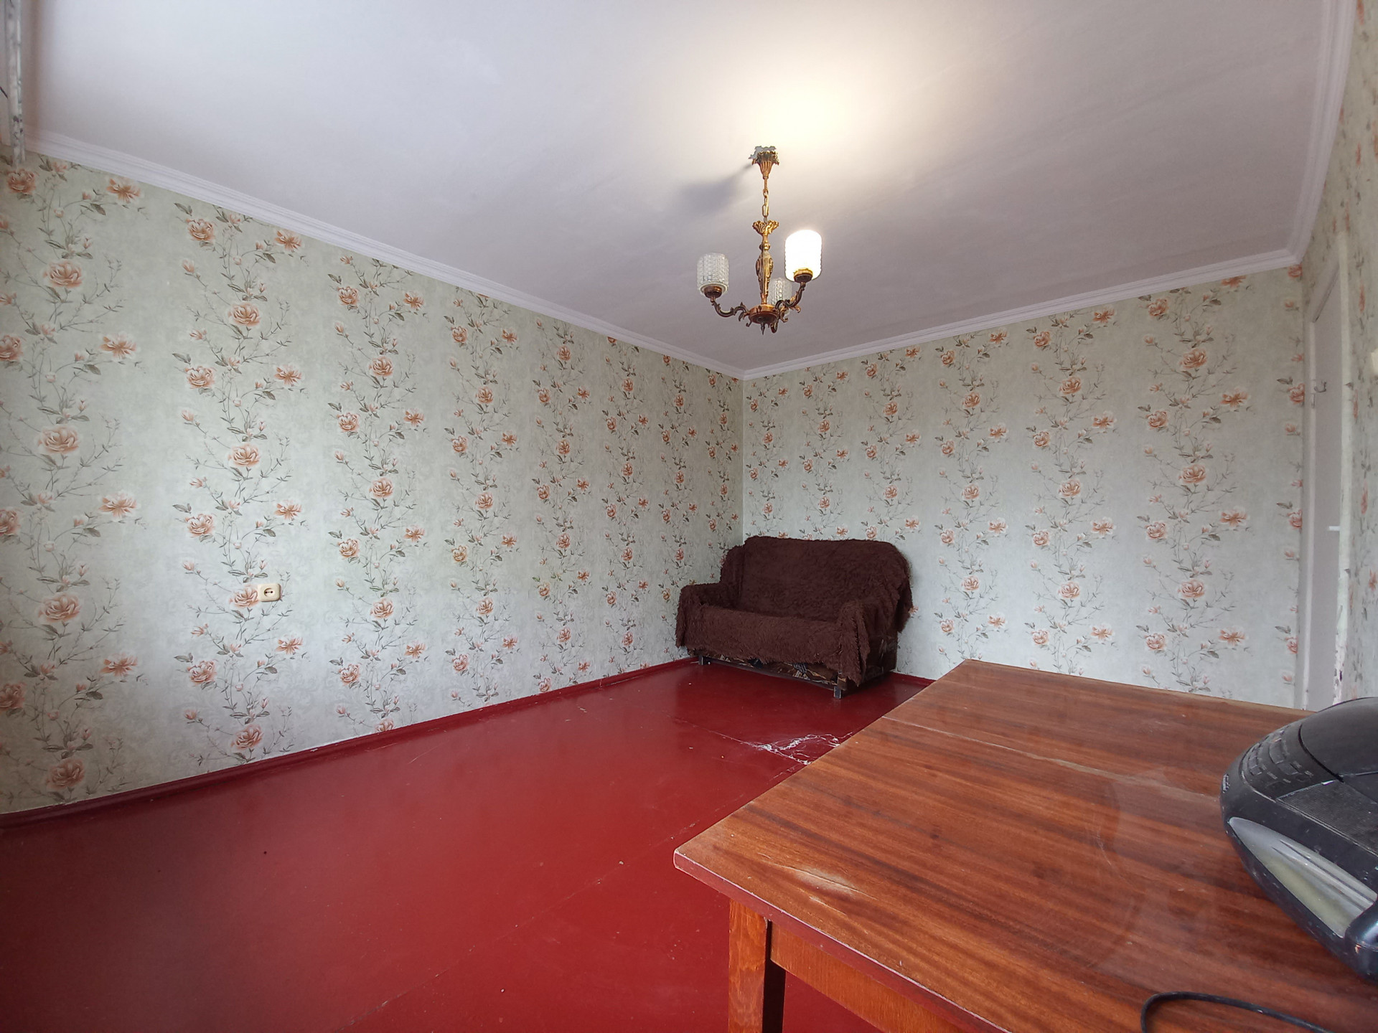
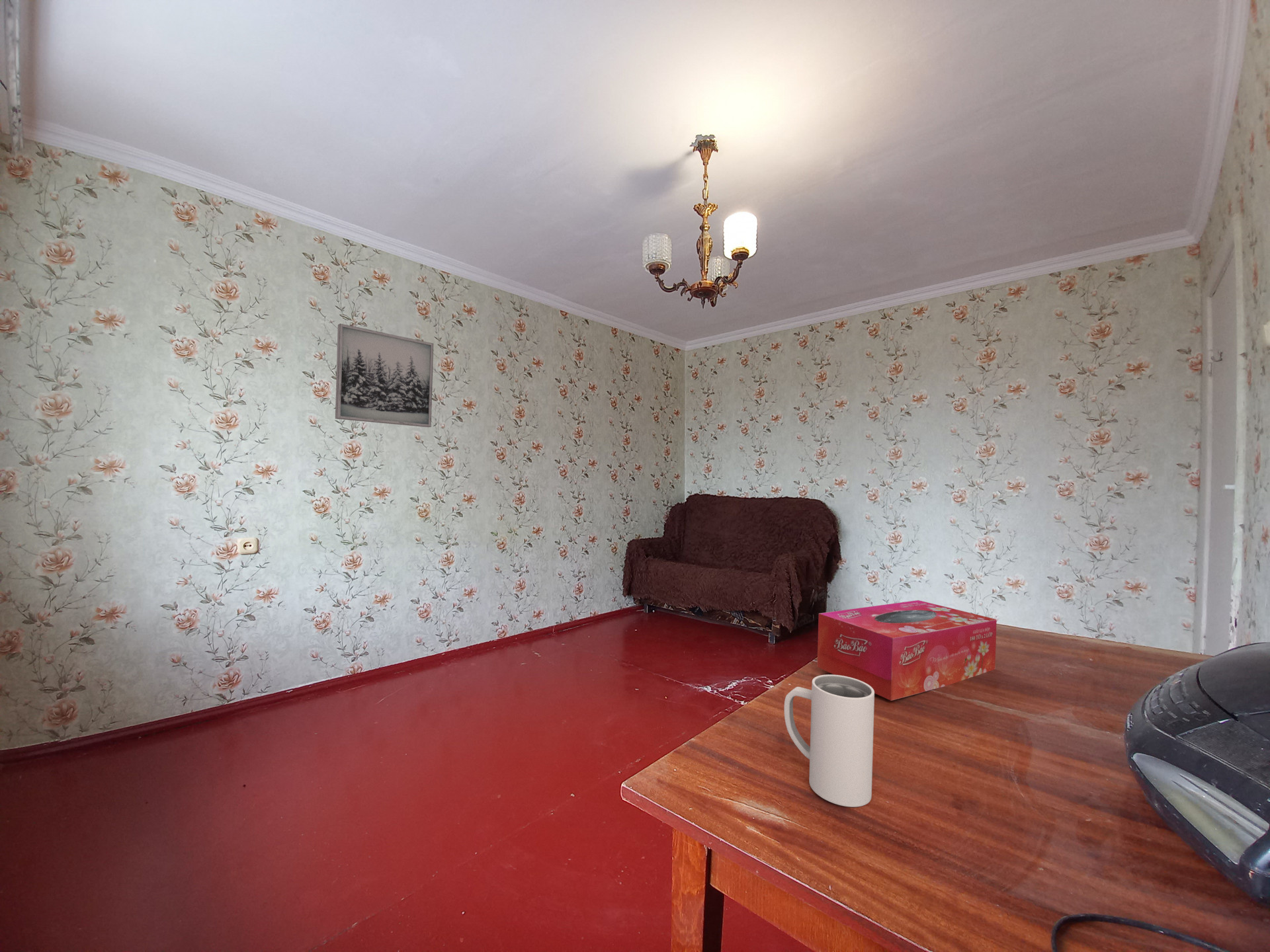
+ wall art [335,323,434,428]
+ tissue box [817,600,997,701]
+ mug [784,674,875,808]
